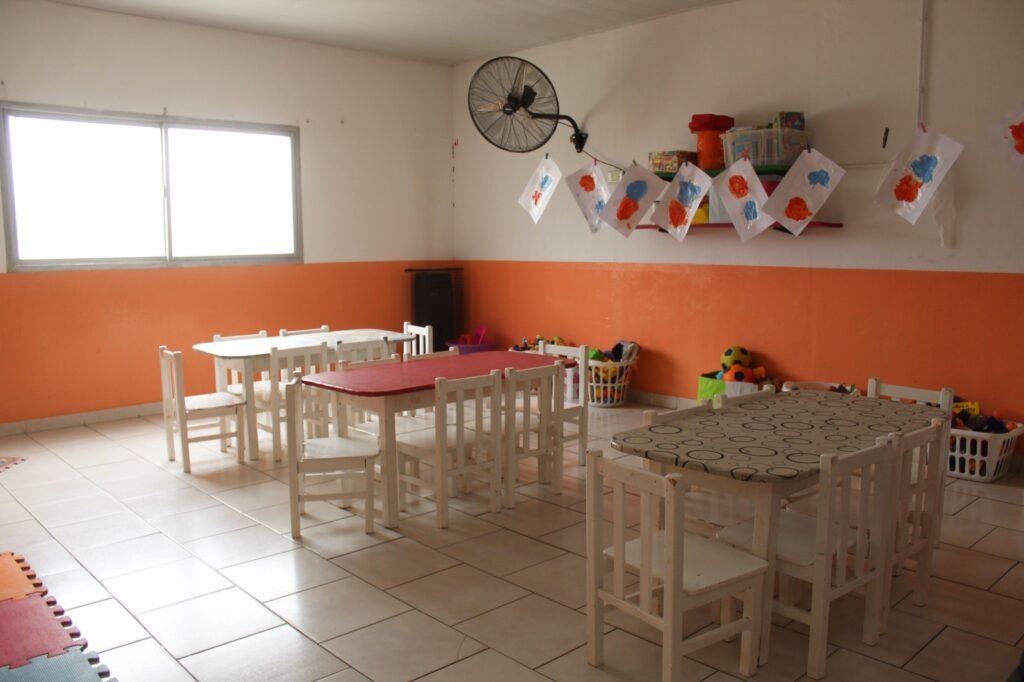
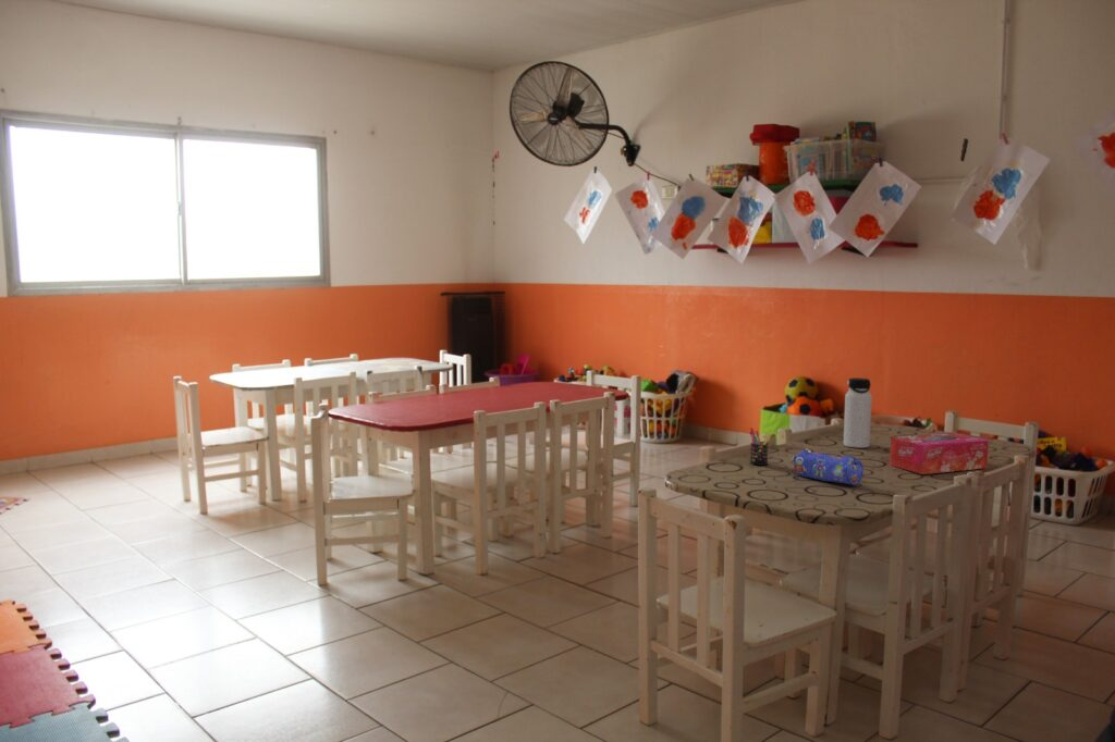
+ tissue box [889,432,990,475]
+ water bottle [843,376,873,449]
+ pencil case [791,447,865,486]
+ pen holder [748,426,772,467]
